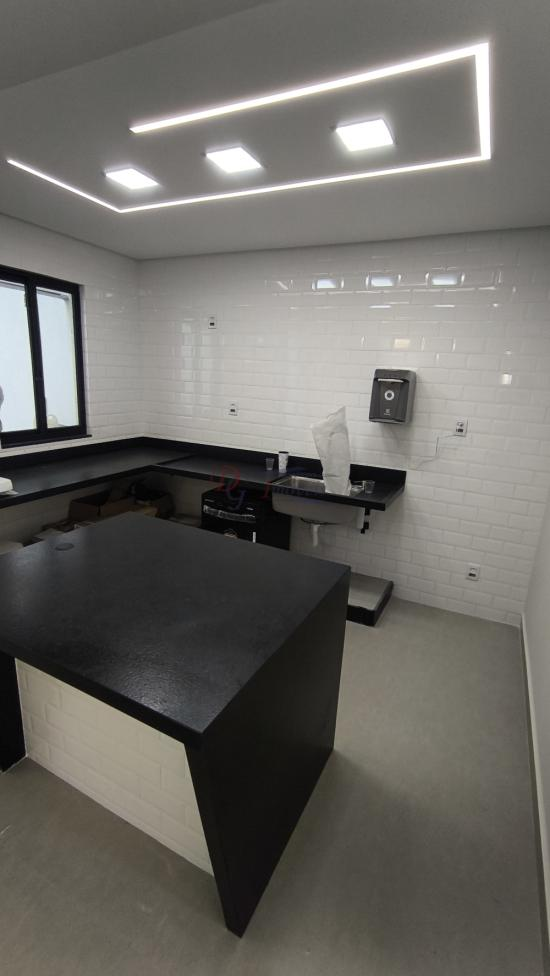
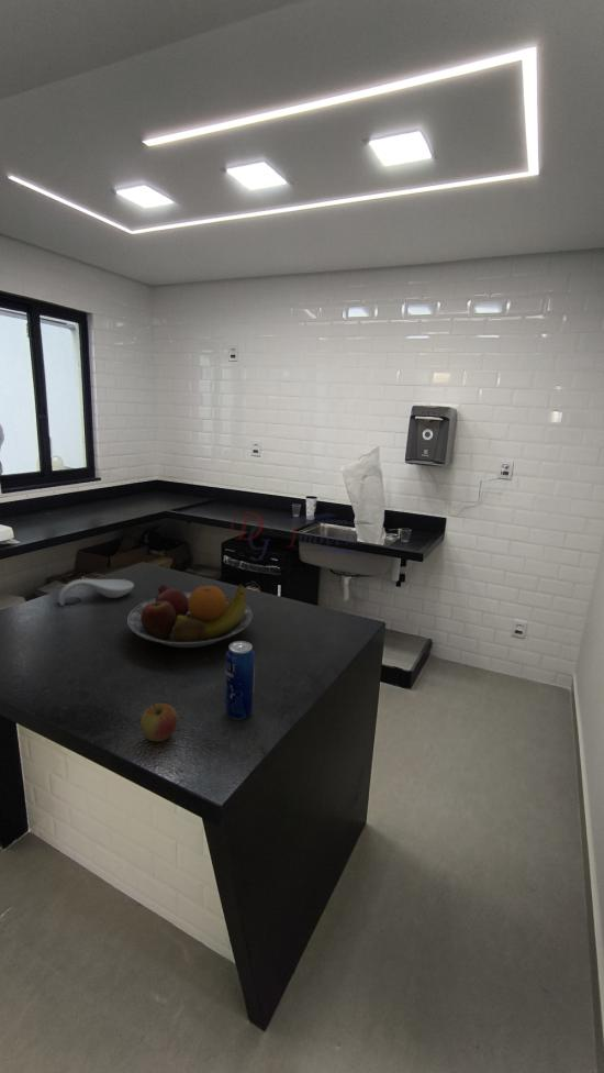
+ fruit bowl [126,584,254,649]
+ spoon rest [57,578,135,607]
+ beverage can [224,640,256,721]
+ apple [139,701,179,742]
